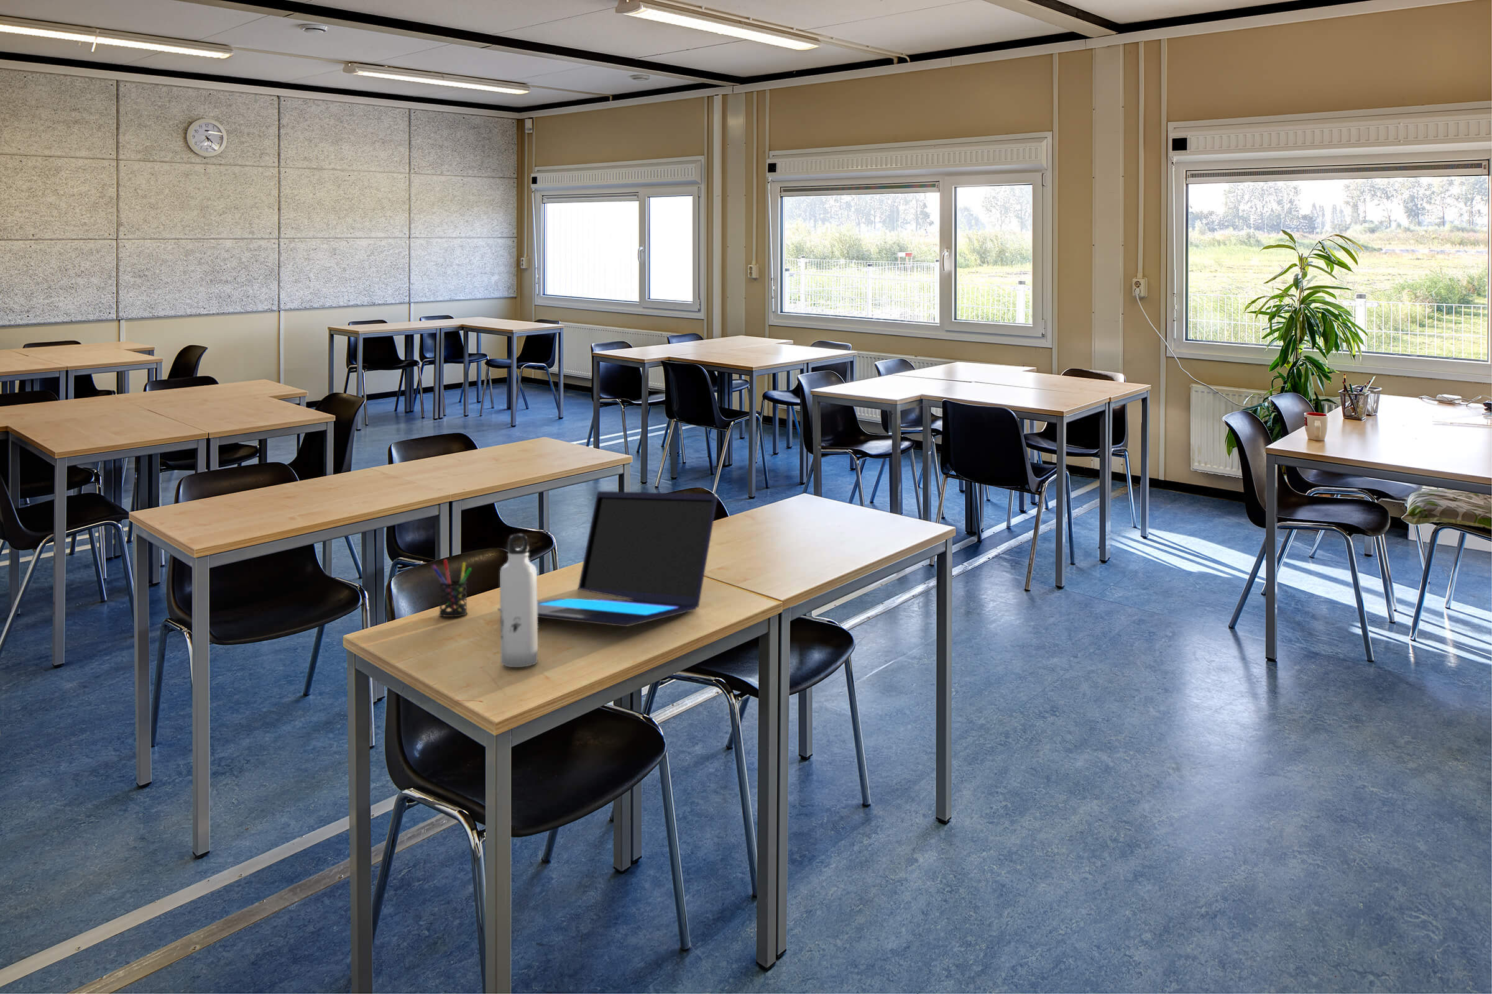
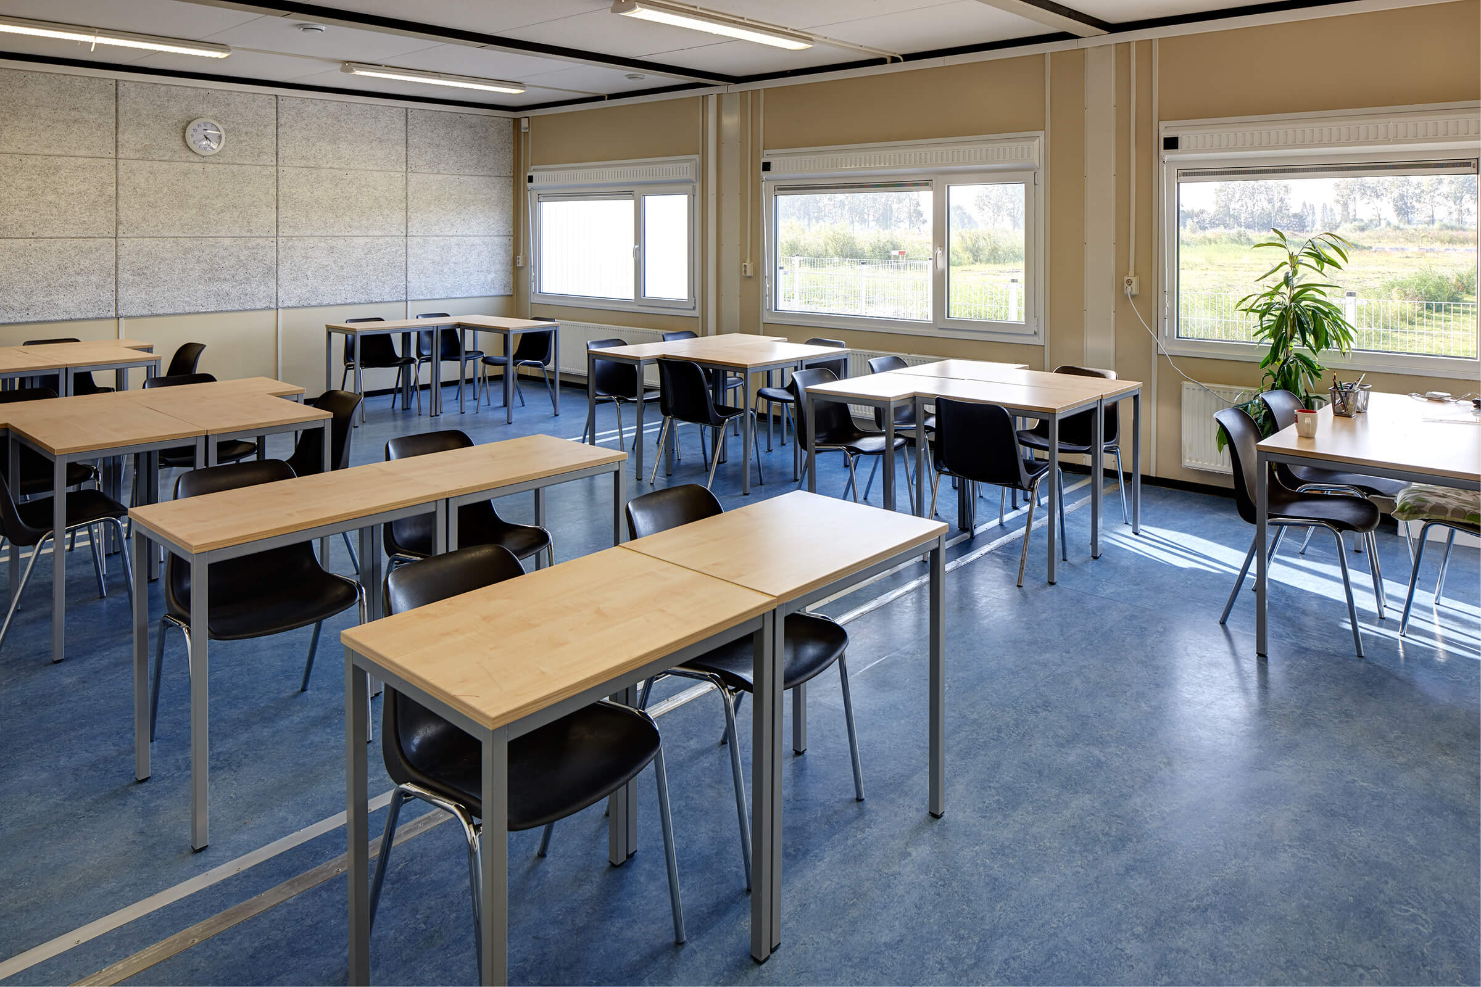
- pen holder [431,559,473,618]
- laptop [496,490,718,628]
- water bottle [500,534,538,668]
